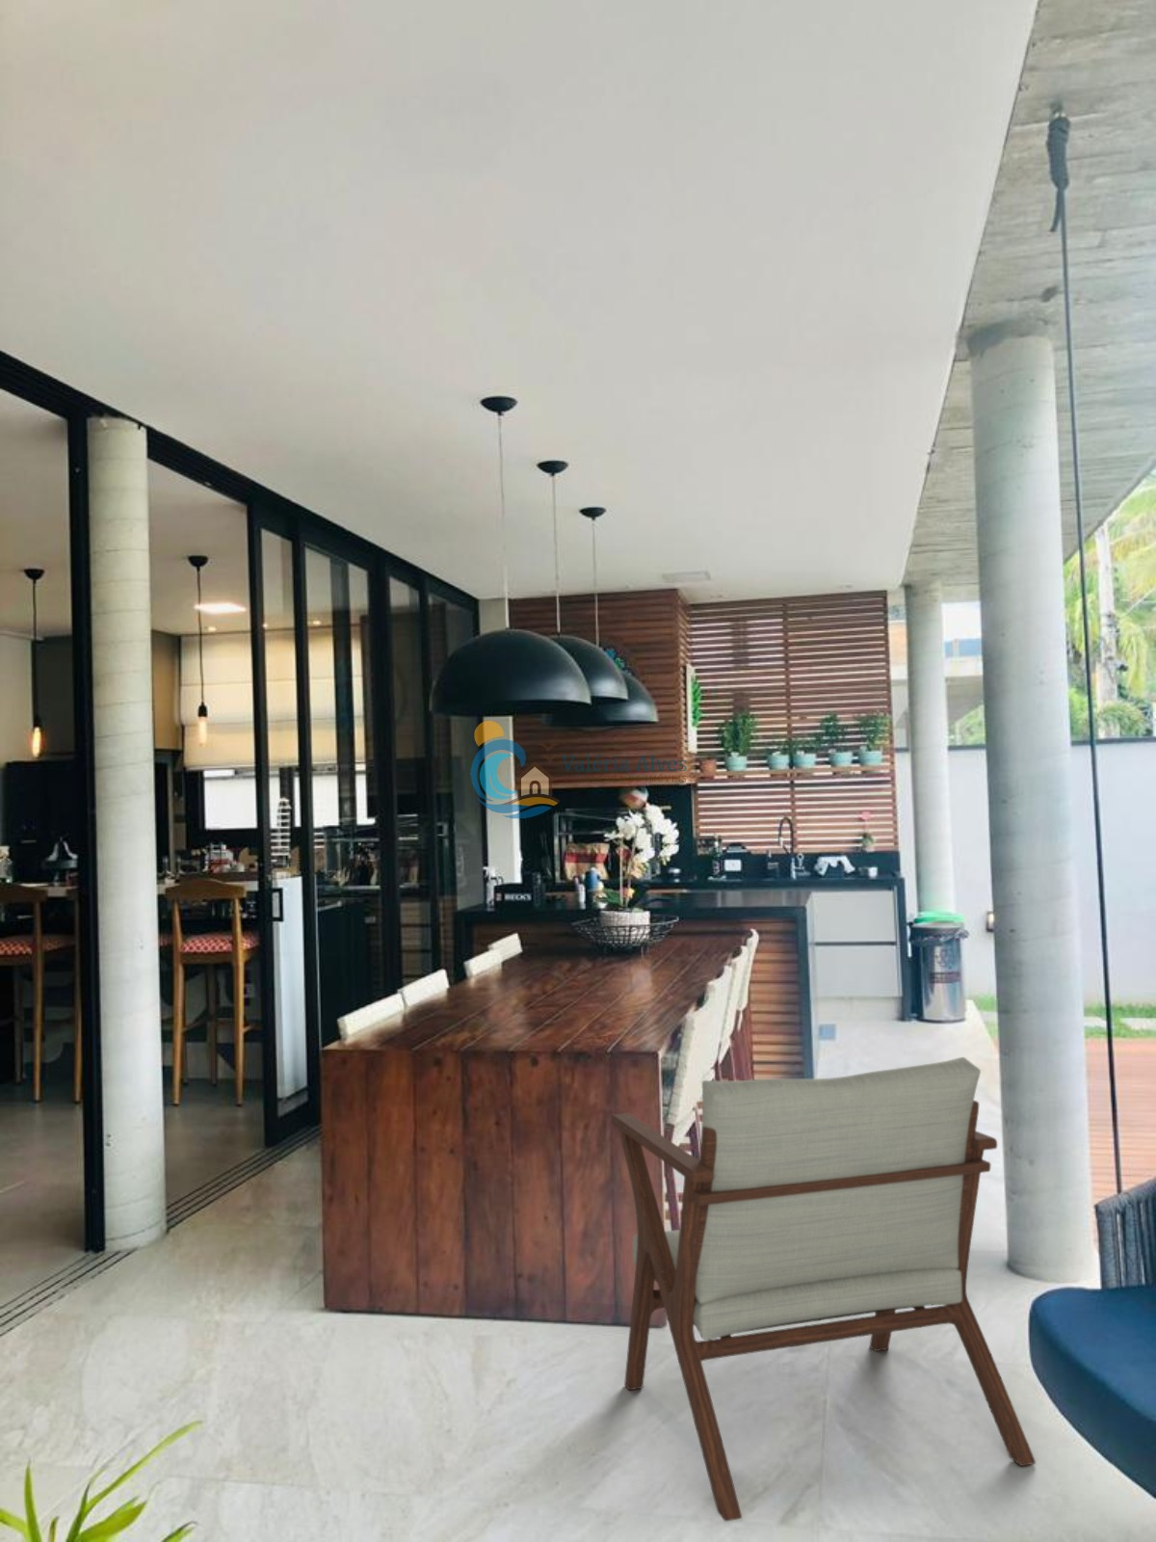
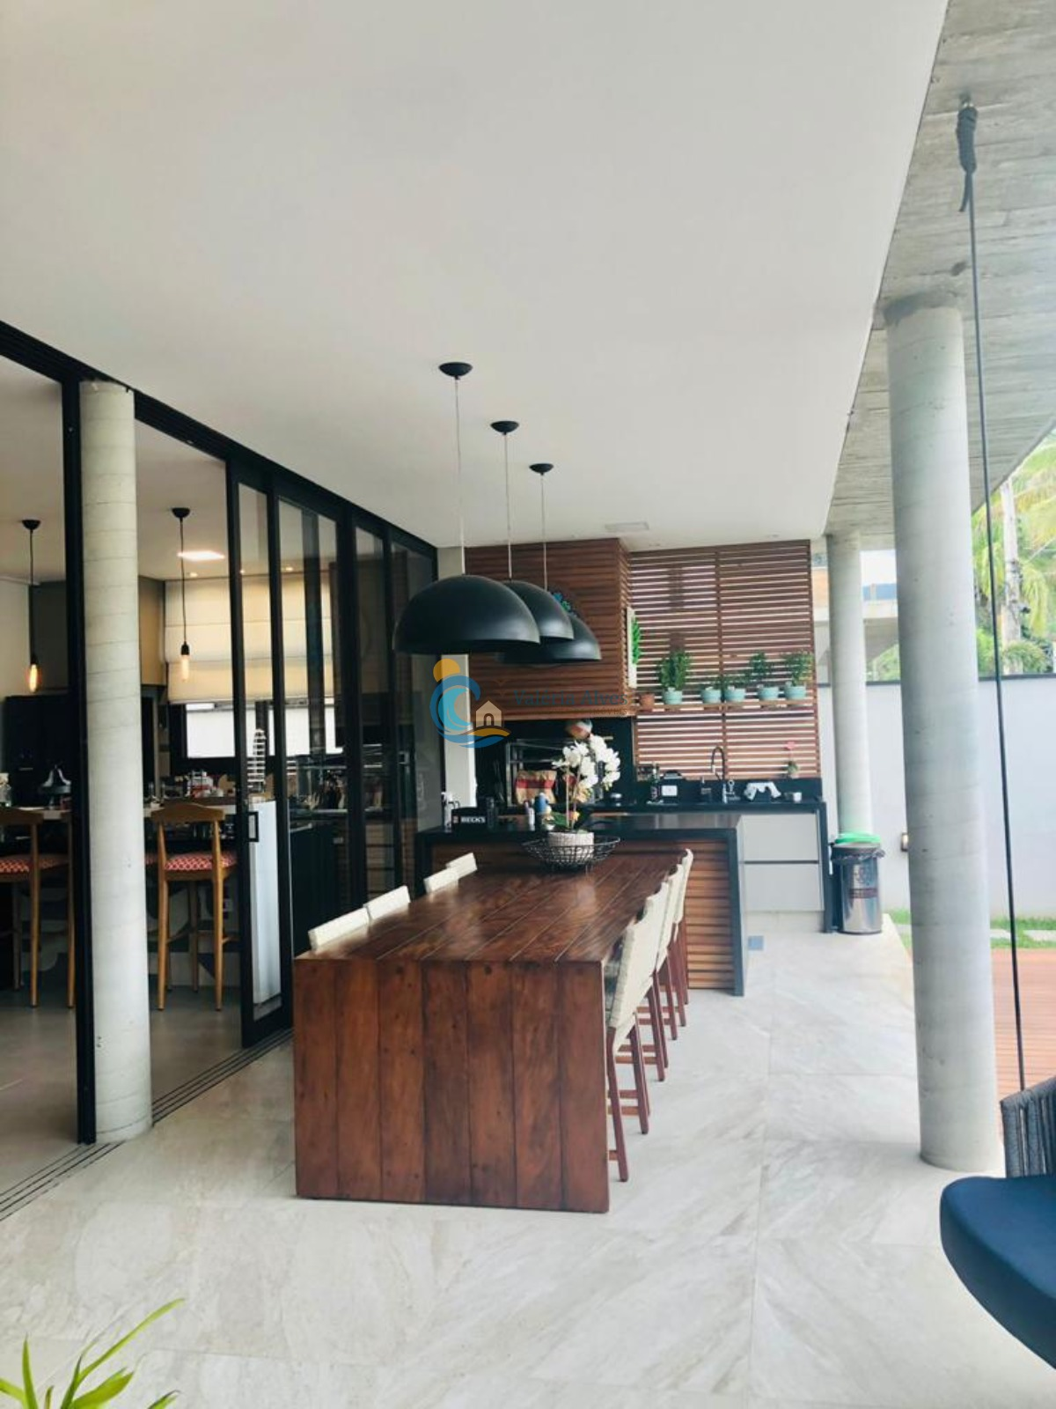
- lounge chair [610,1056,1037,1521]
